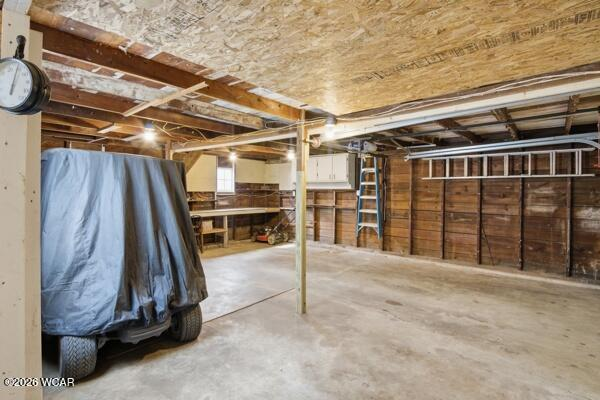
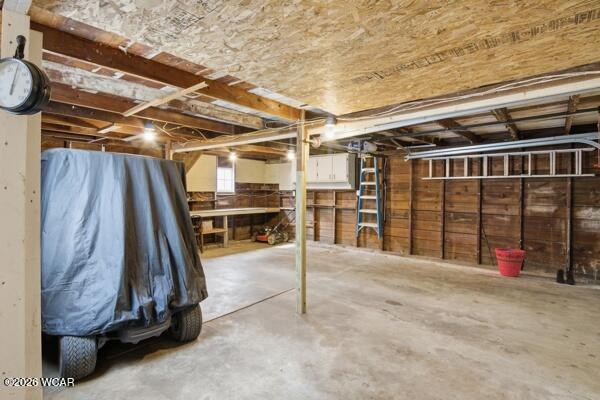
+ bucket [494,247,526,278]
+ boots [556,268,576,286]
